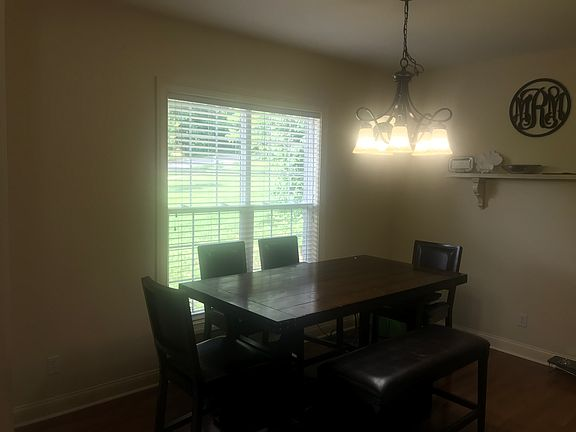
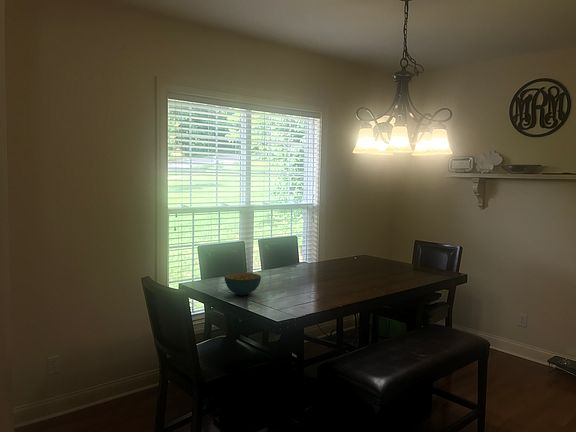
+ cereal bowl [223,272,262,296]
